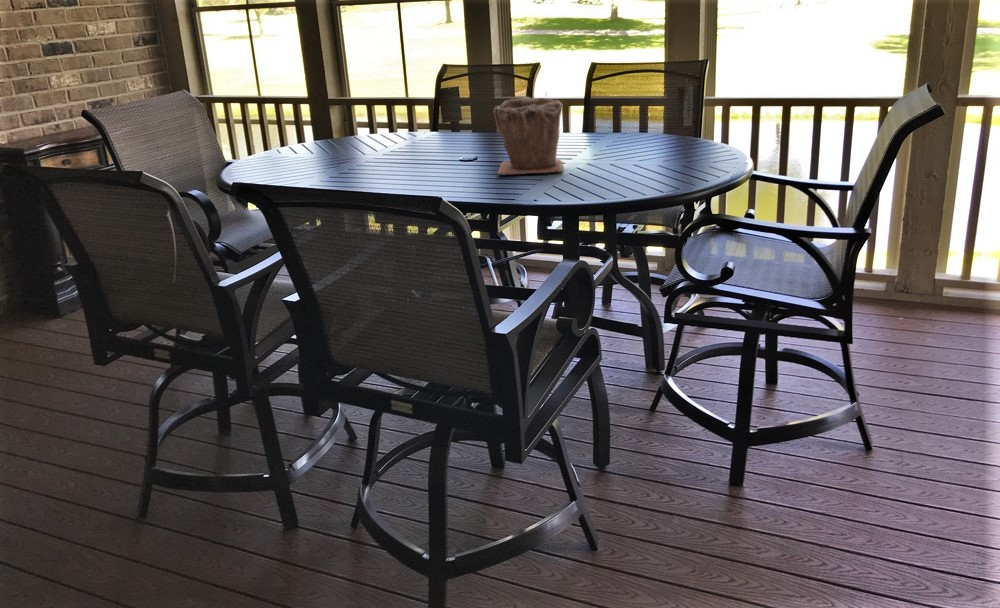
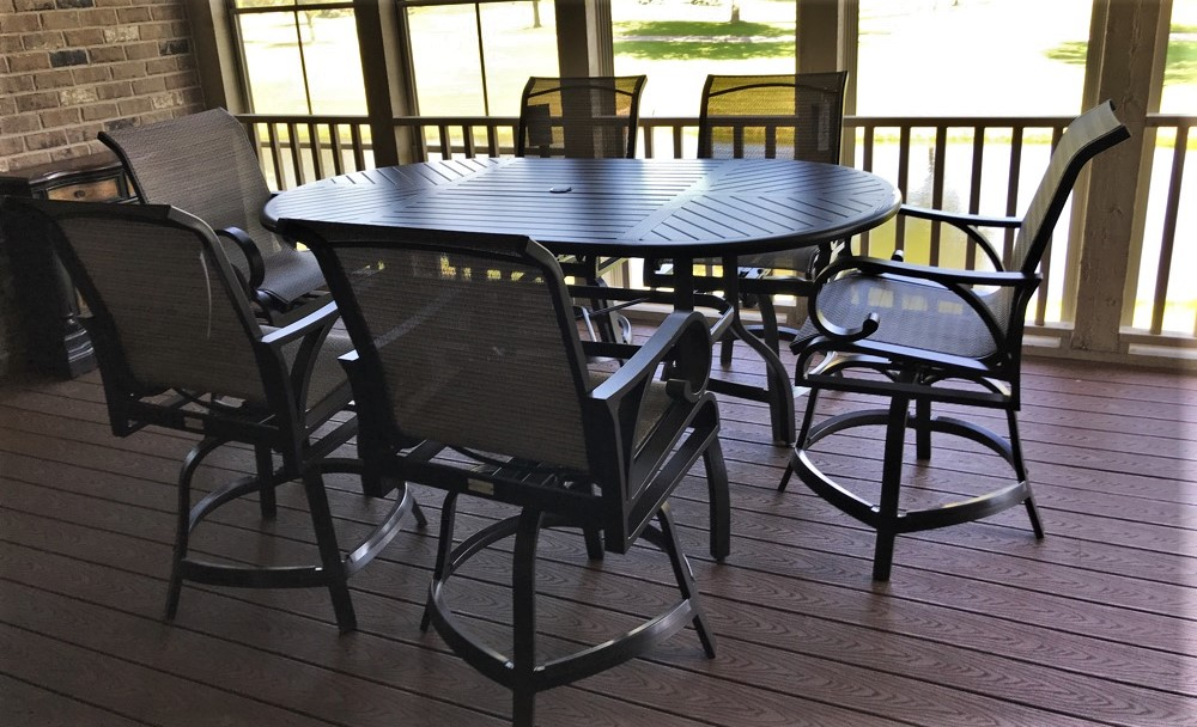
- plant pot [492,96,564,176]
